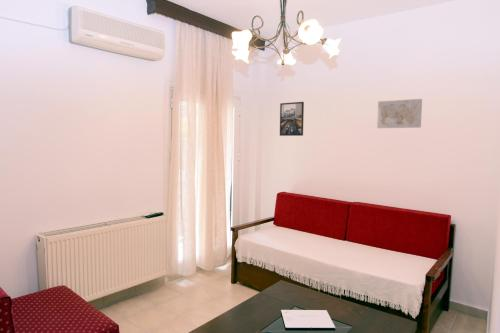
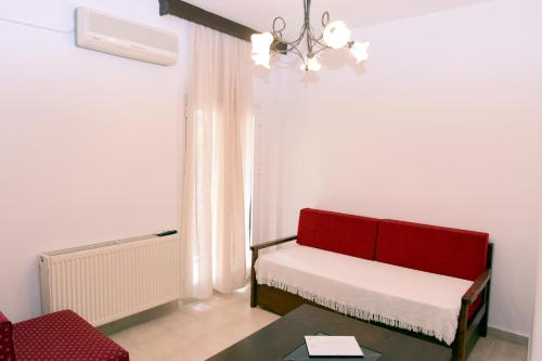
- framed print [279,101,305,137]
- wall art [376,98,423,129]
